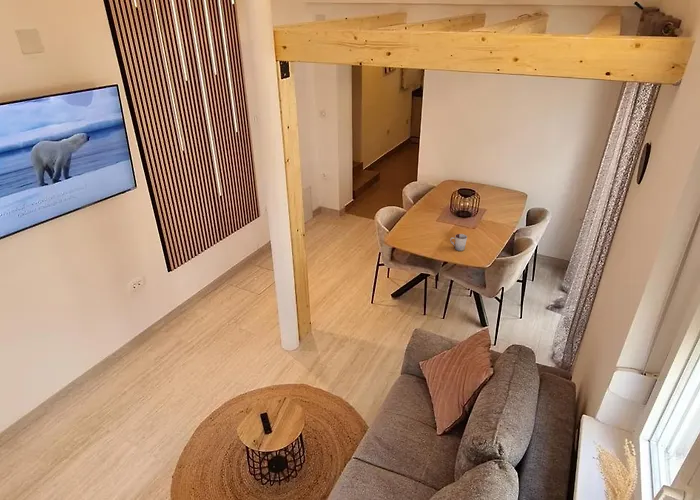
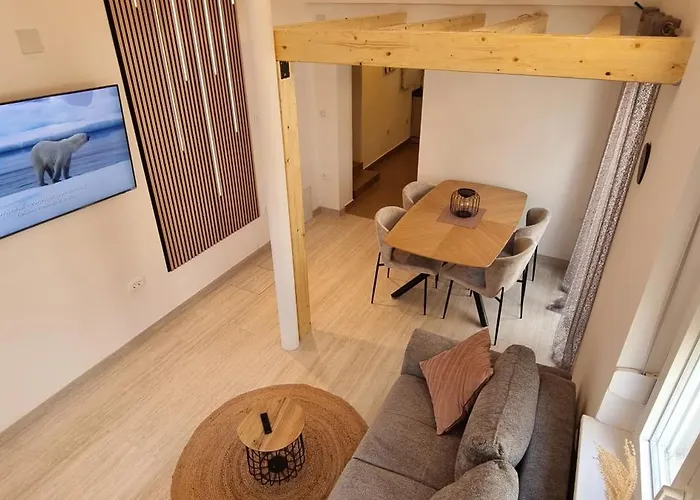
- cup [449,233,468,252]
